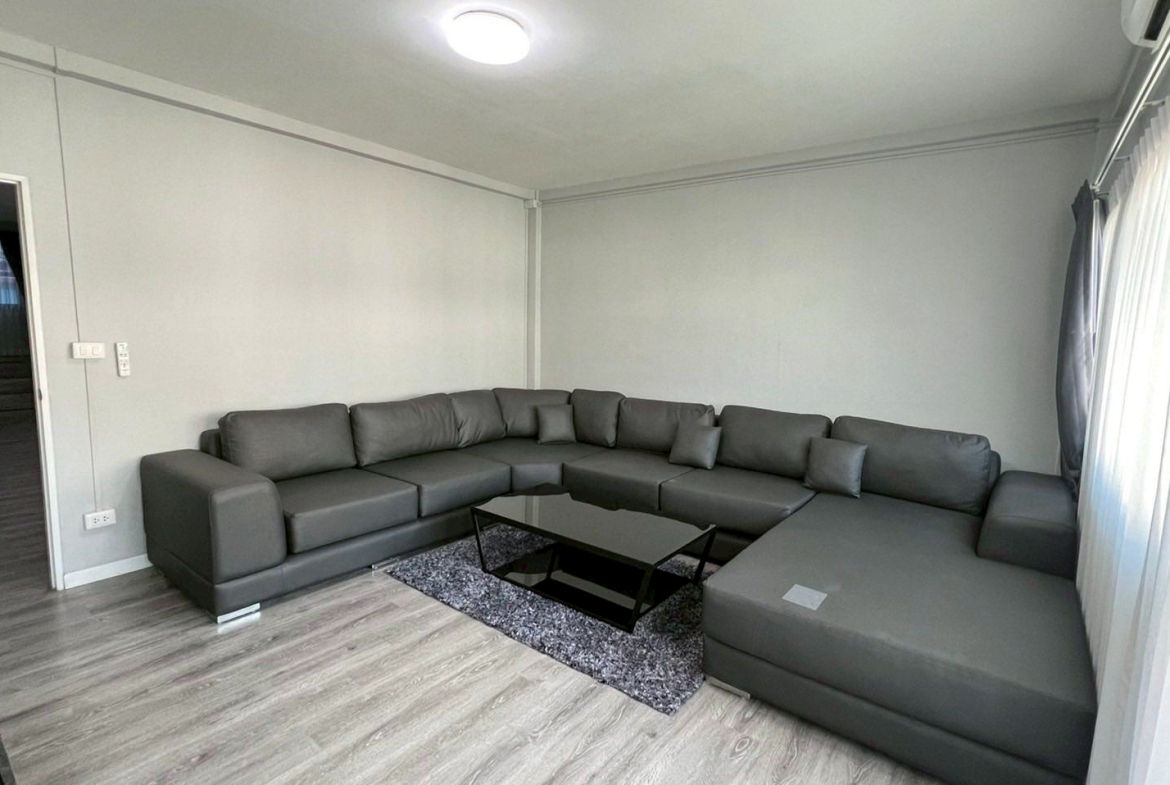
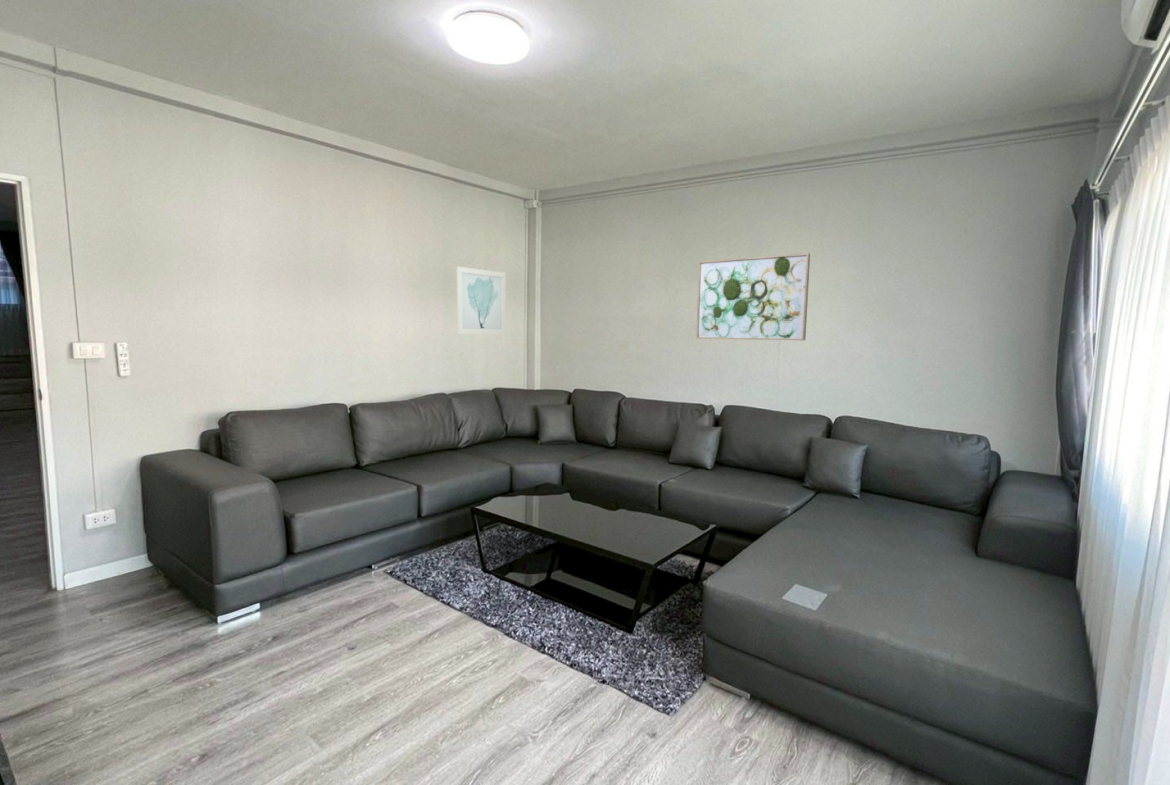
+ wall art [695,252,811,342]
+ wall art [456,266,507,335]
